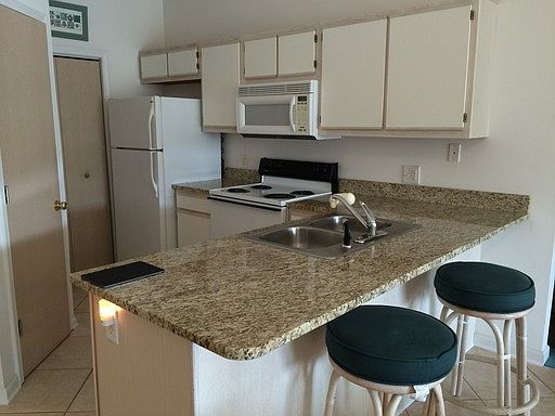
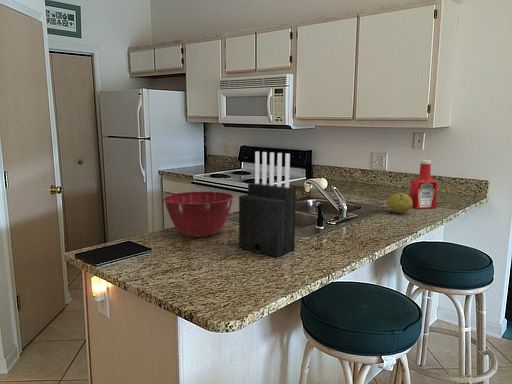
+ knife block [238,151,297,258]
+ fruit [387,192,413,214]
+ mixing bowl [162,190,234,238]
+ soap bottle [409,159,439,210]
